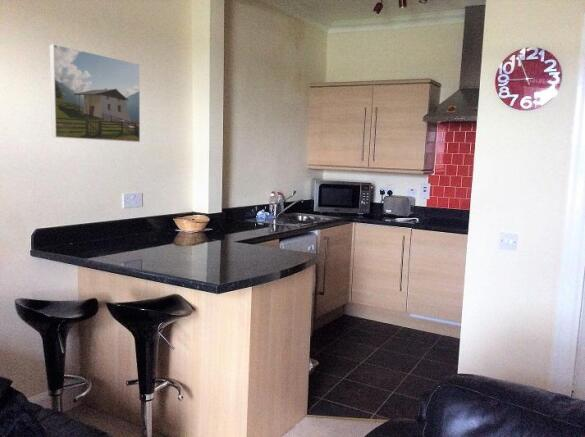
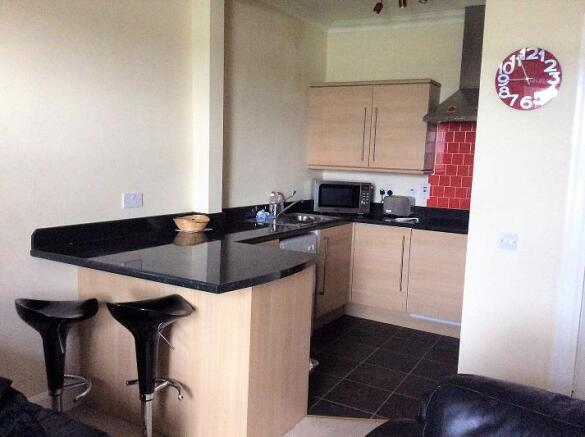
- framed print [49,43,141,143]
